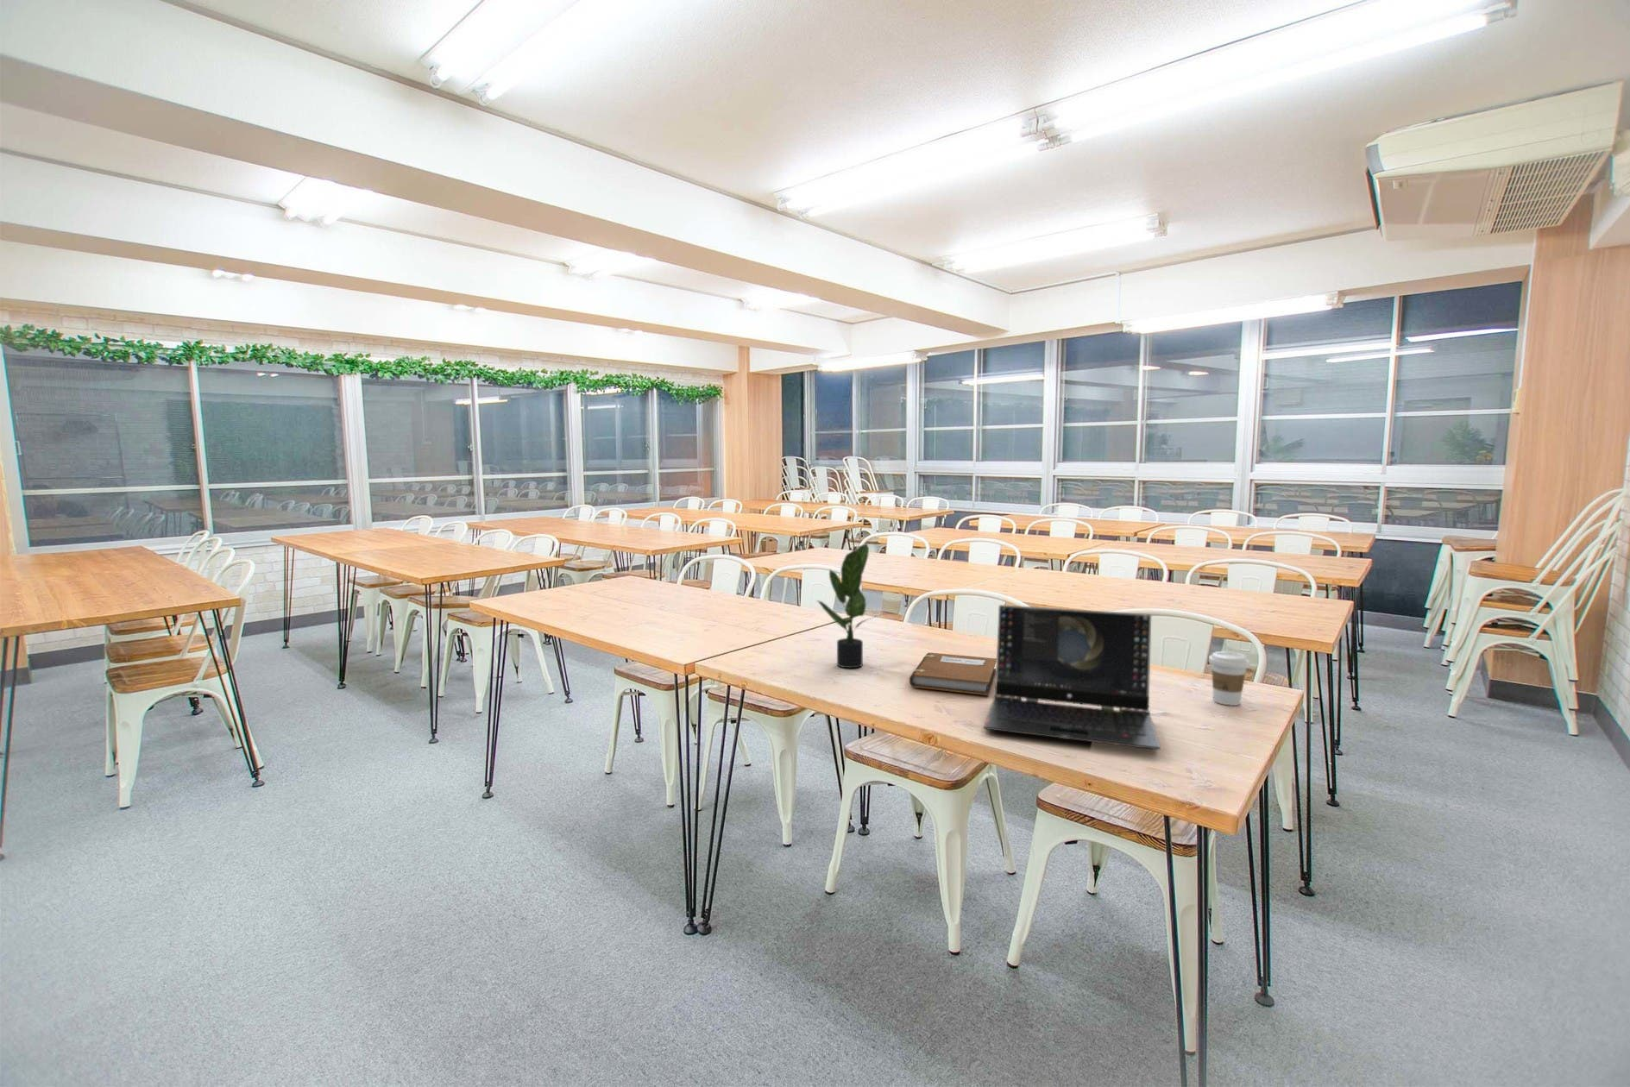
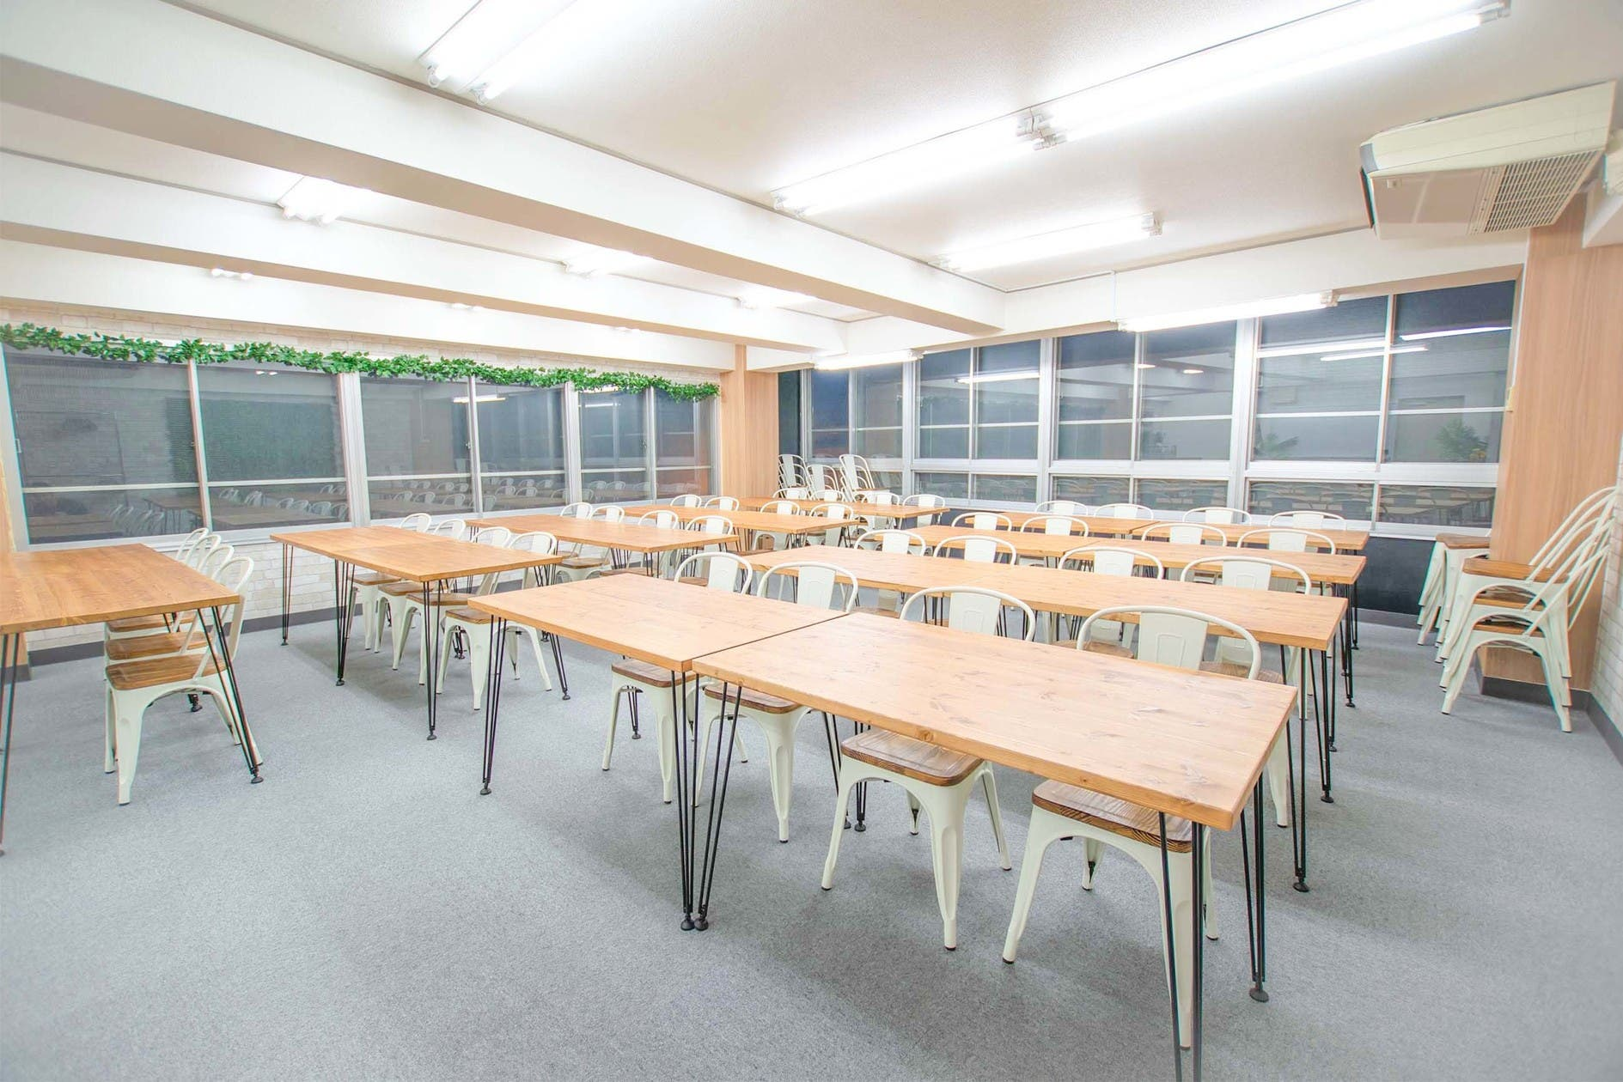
- notebook [908,653,997,696]
- potted plant [815,541,879,668]
- laptop computer [984,604,1162,751]
- coffee cup [1208,650,1252,706]
